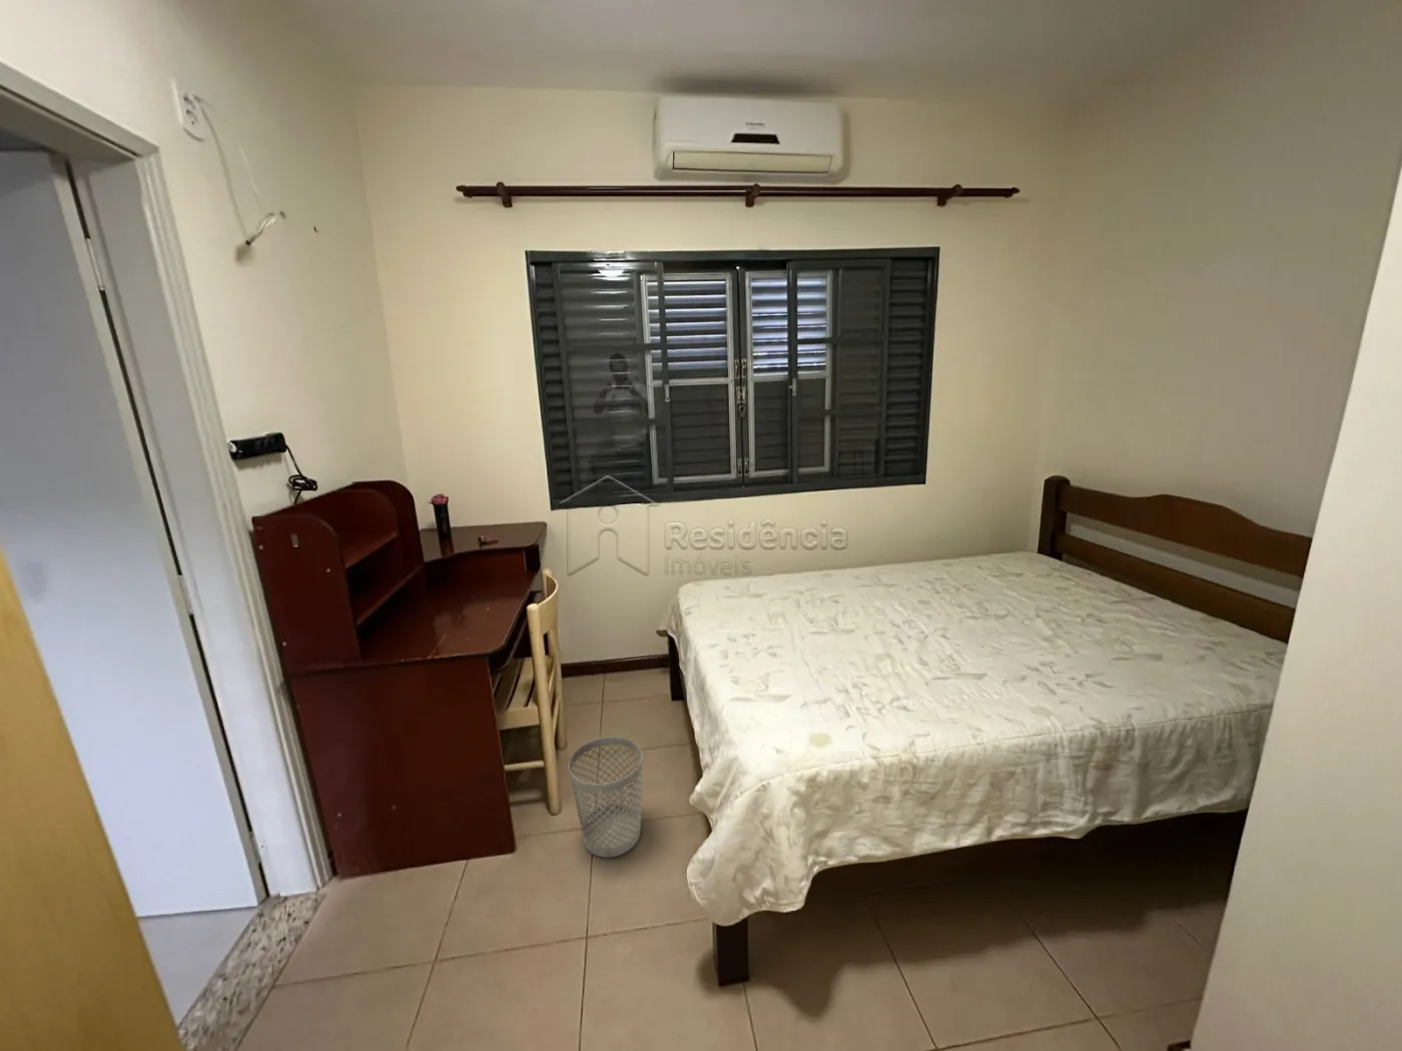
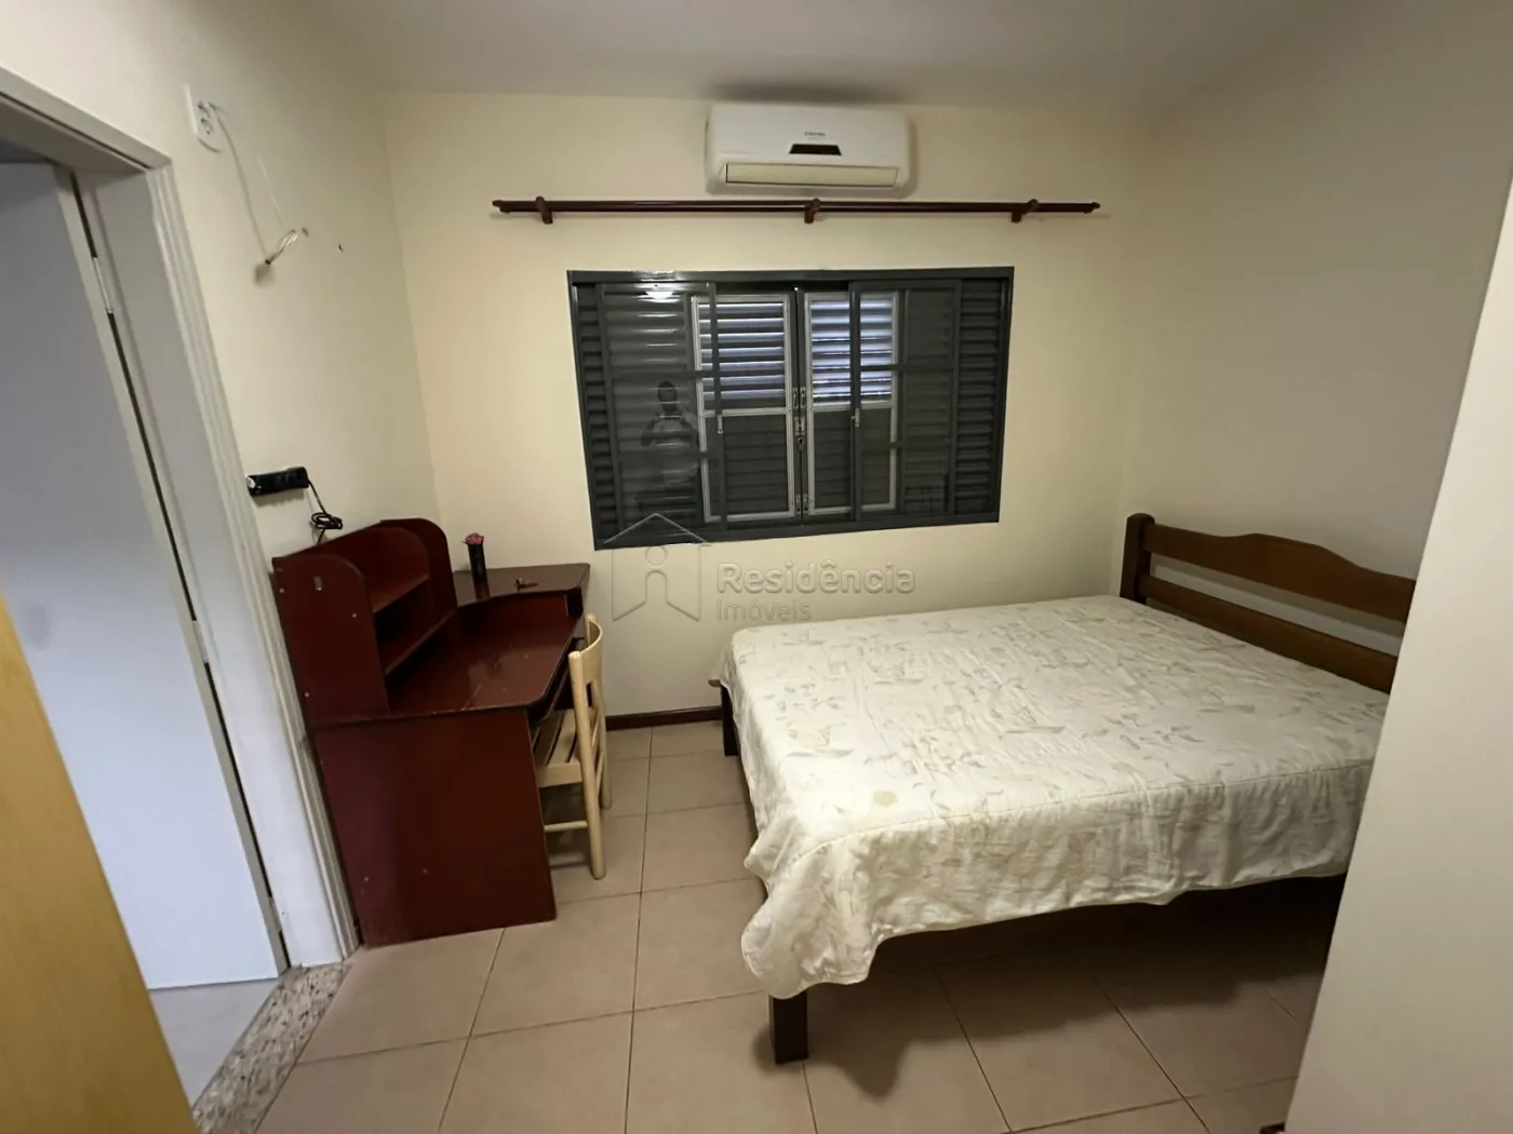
- wastebasket [567,735,644,859]
